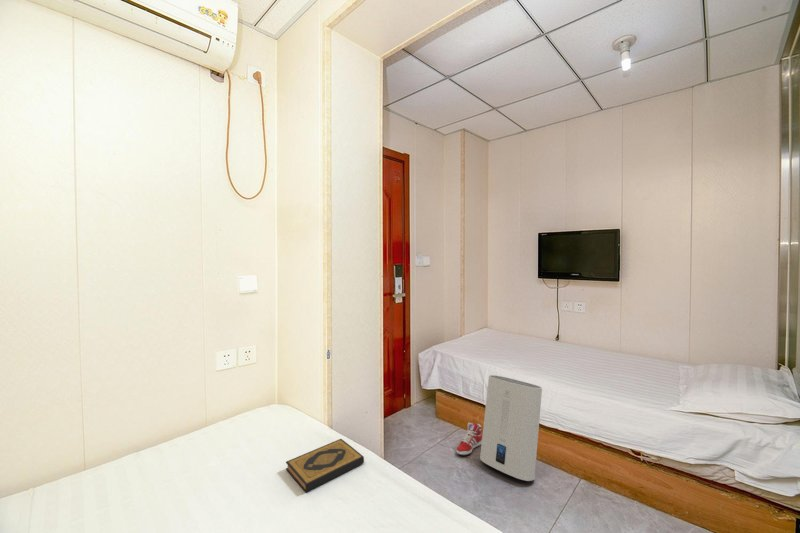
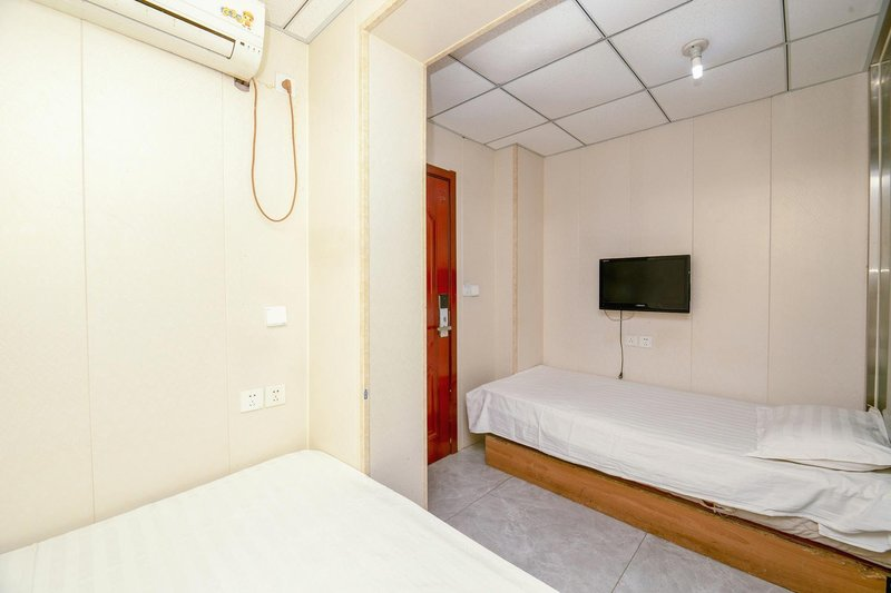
- hardback book [285,438,365,493]
- water heater [479,374,543,482]
- sneaker [455,422,483,456]
